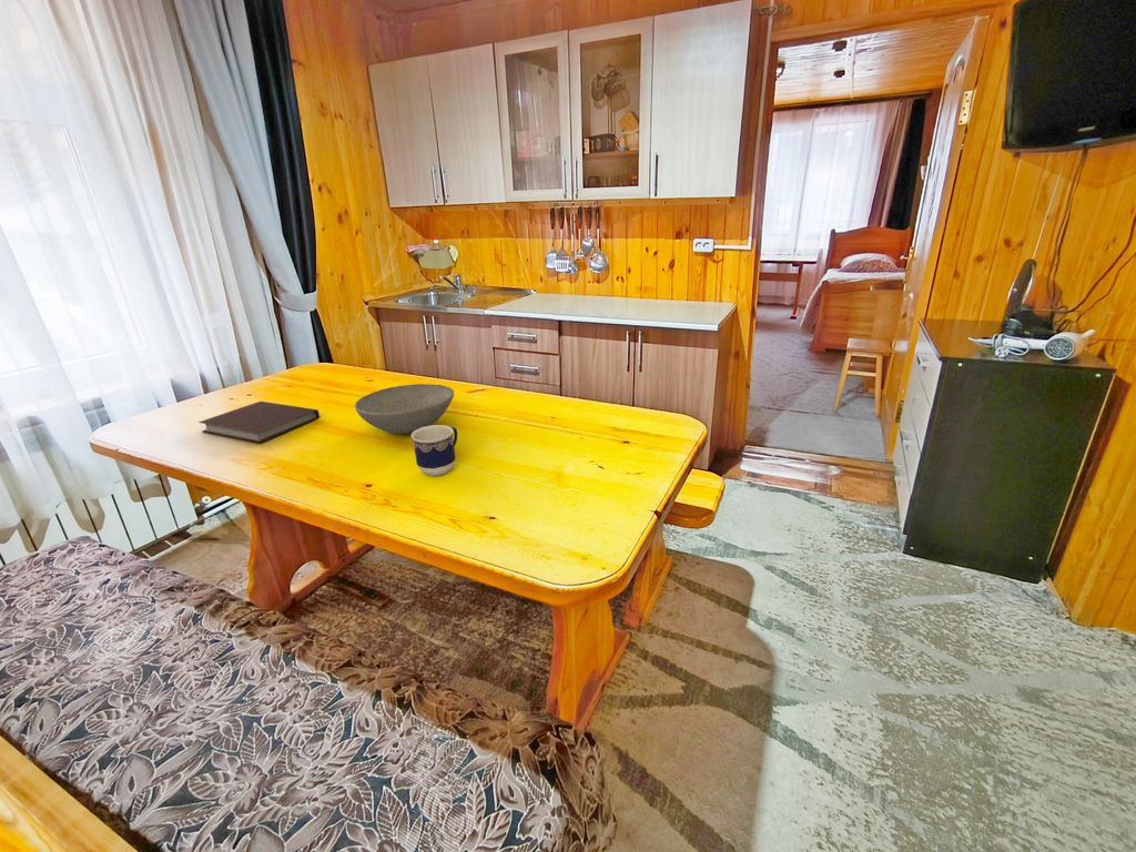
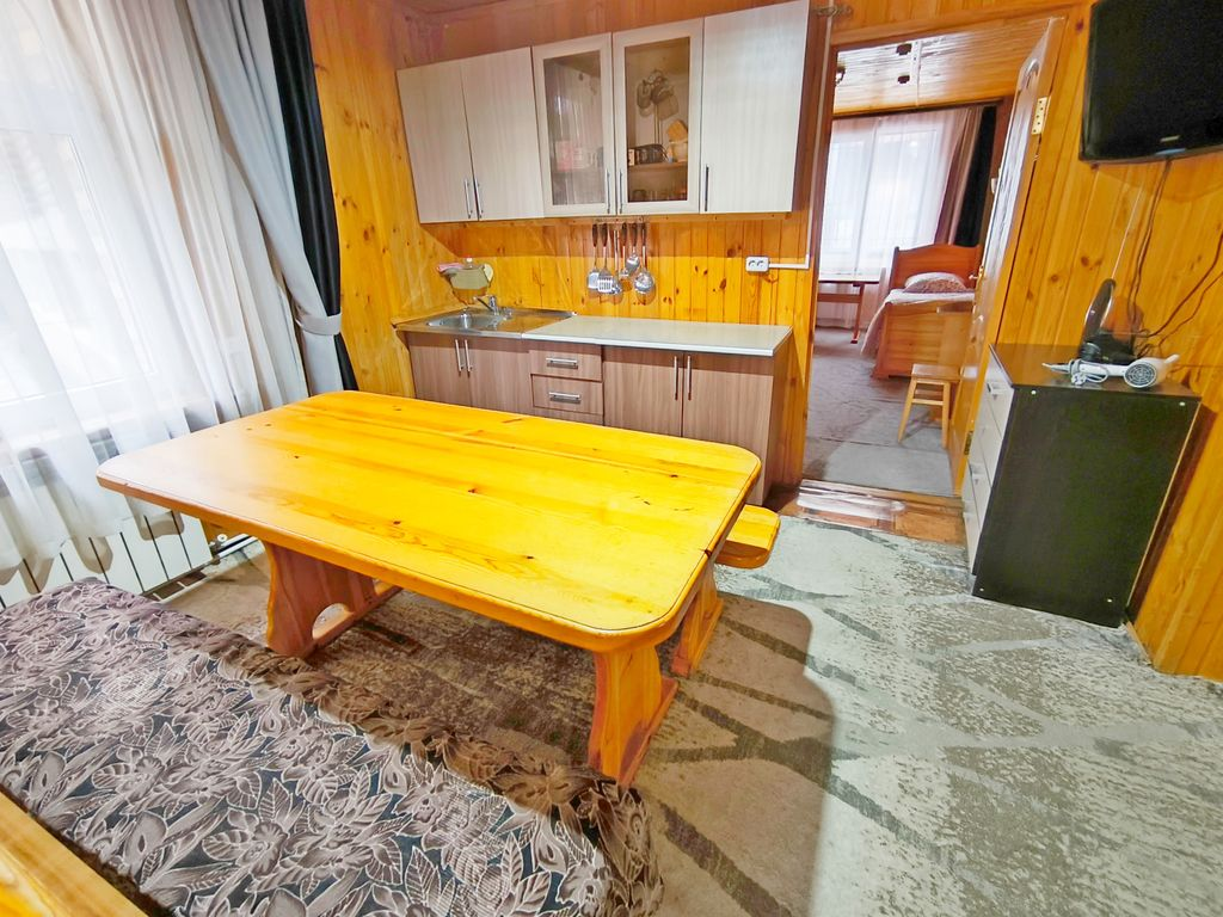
- bowl [354,383,455,435]
- cup [410,424,458,477]
- notebook [197,400,321,444]
